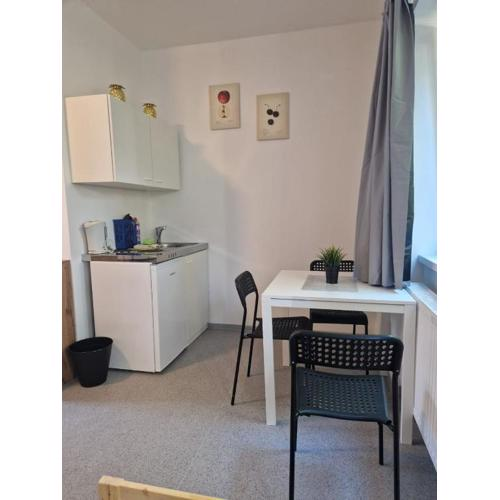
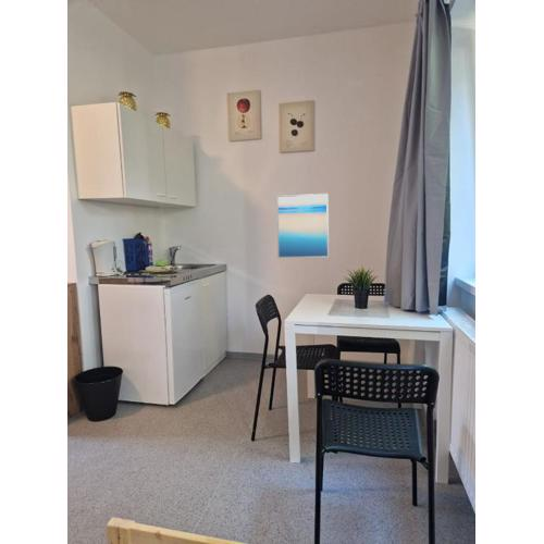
+ wall art [275,193,330,259]
